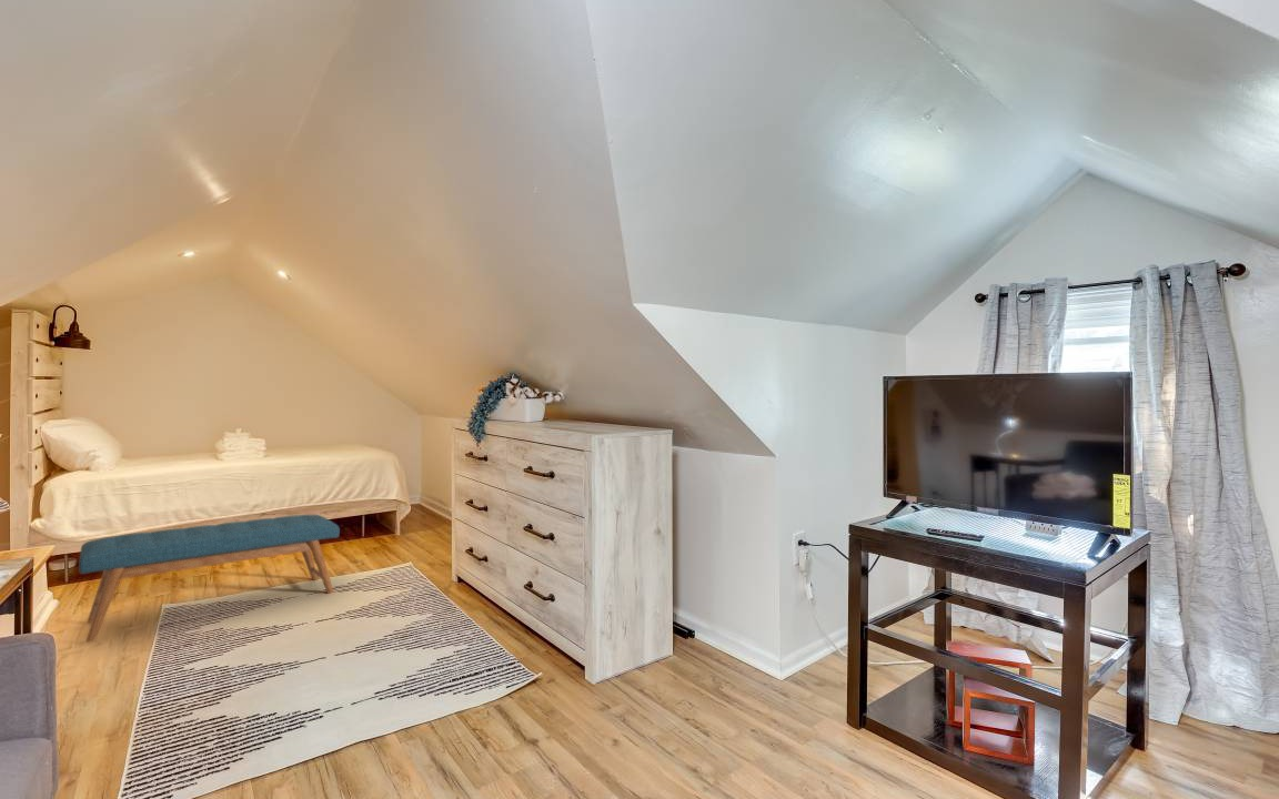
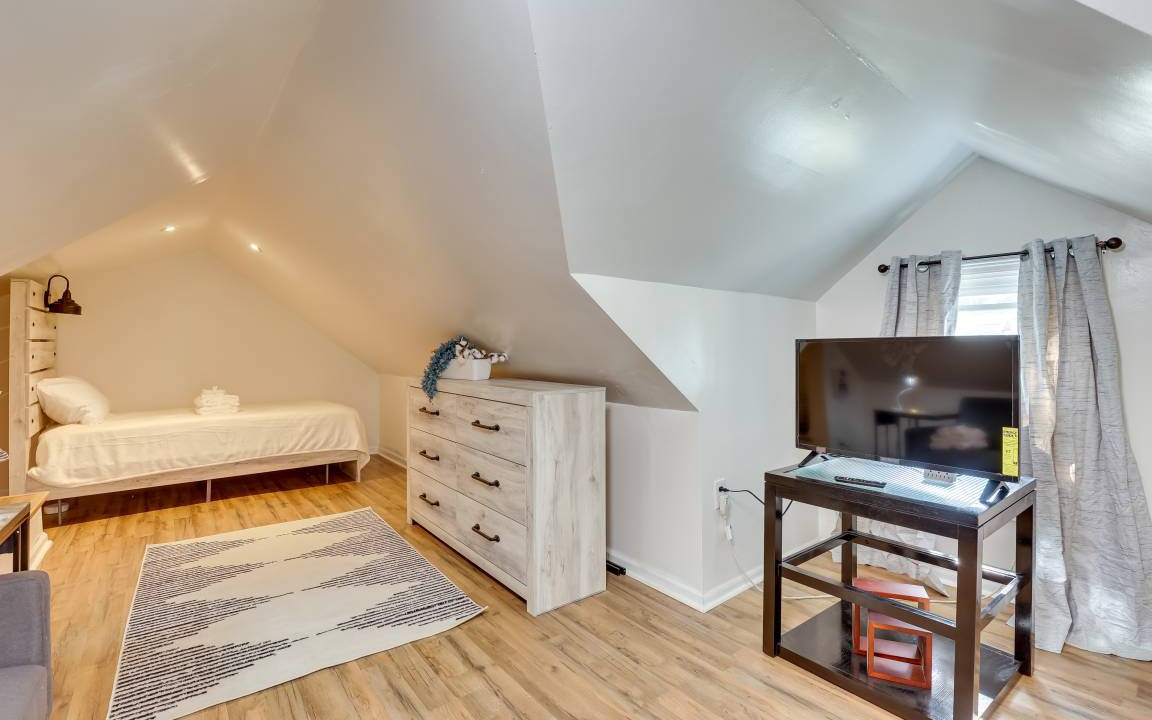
- bench [78,514,341,644]
